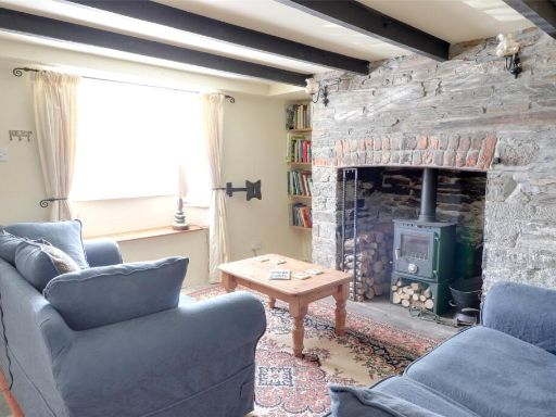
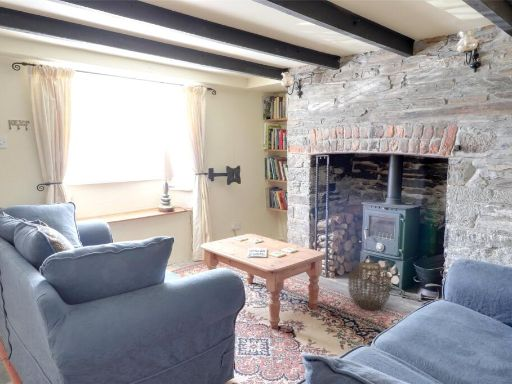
+ woven basket [347,261,392,311]
